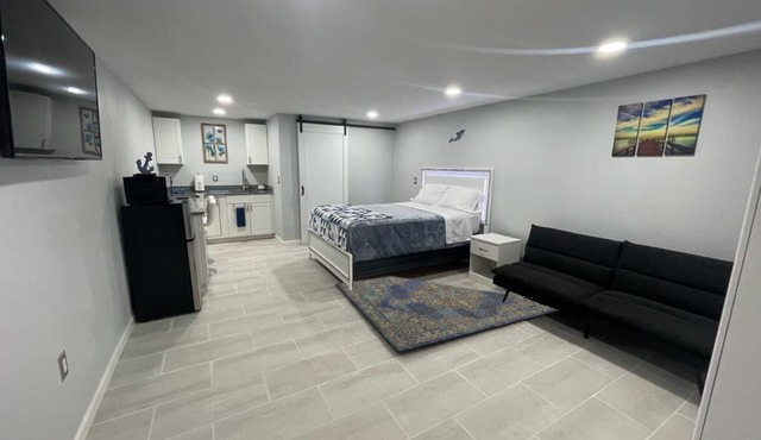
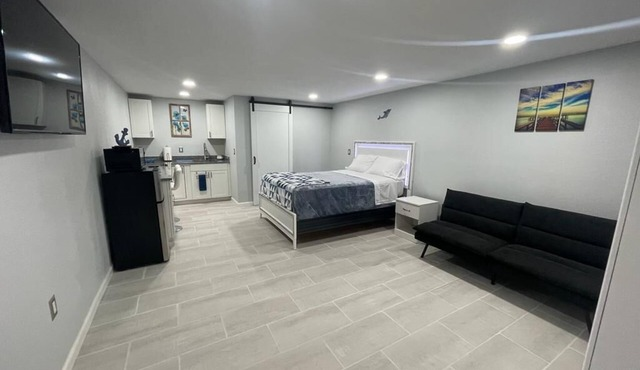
- rug [335,275,559,353]
